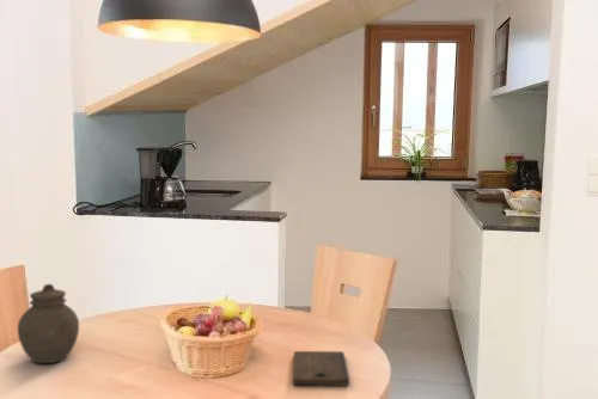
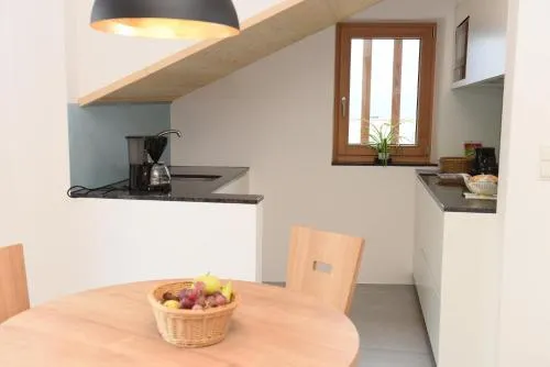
- jar [17,283,80,364]
- cutting board [292,350,350,386]
